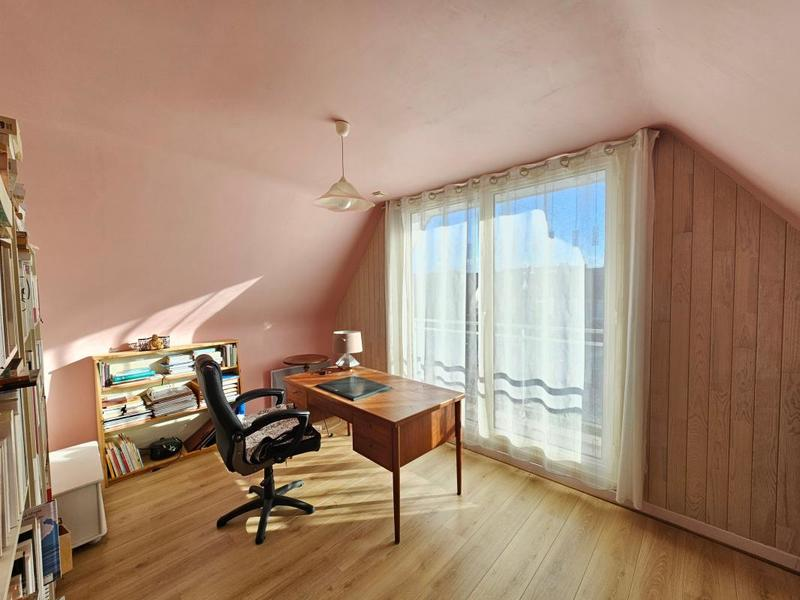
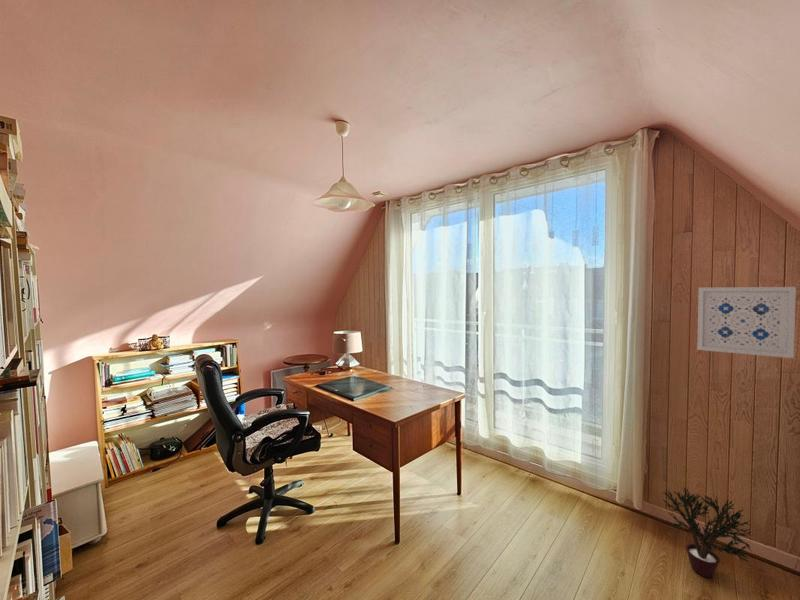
+ potted plant [660,486,754,579]
+ wall art [696,286,797,359]
